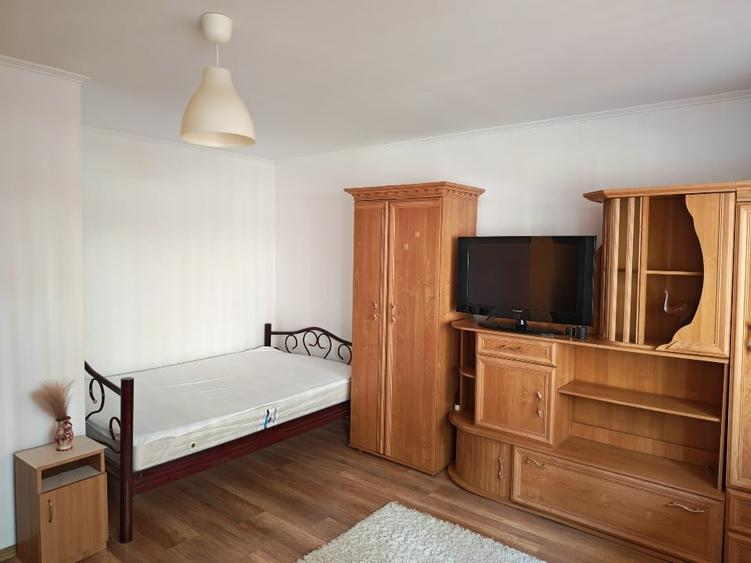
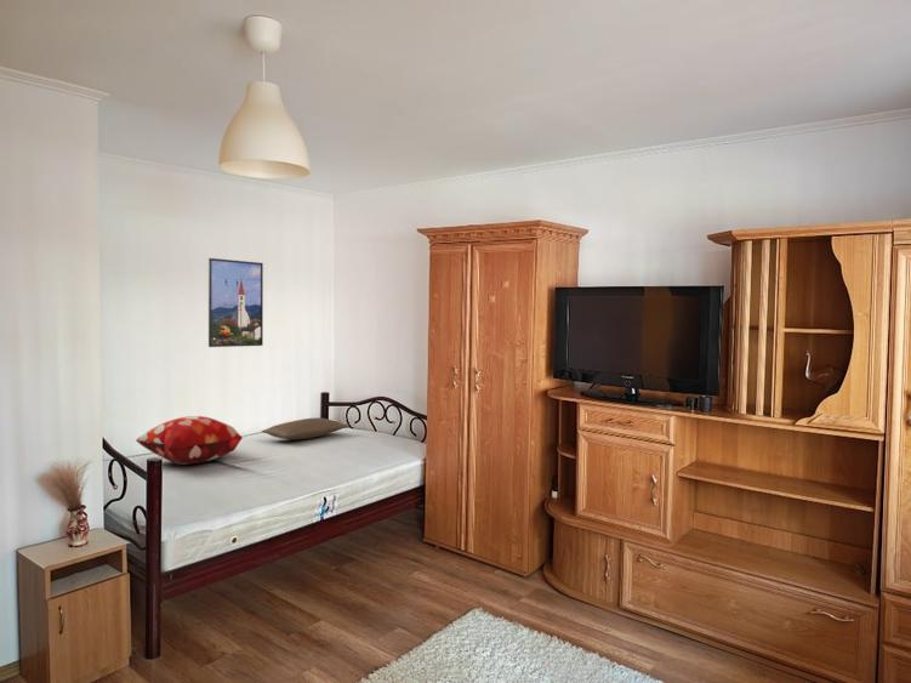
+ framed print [207,257,264,348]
+ pillow [260,416,351,440]
+ decorative pillow [135,415,244,466]
